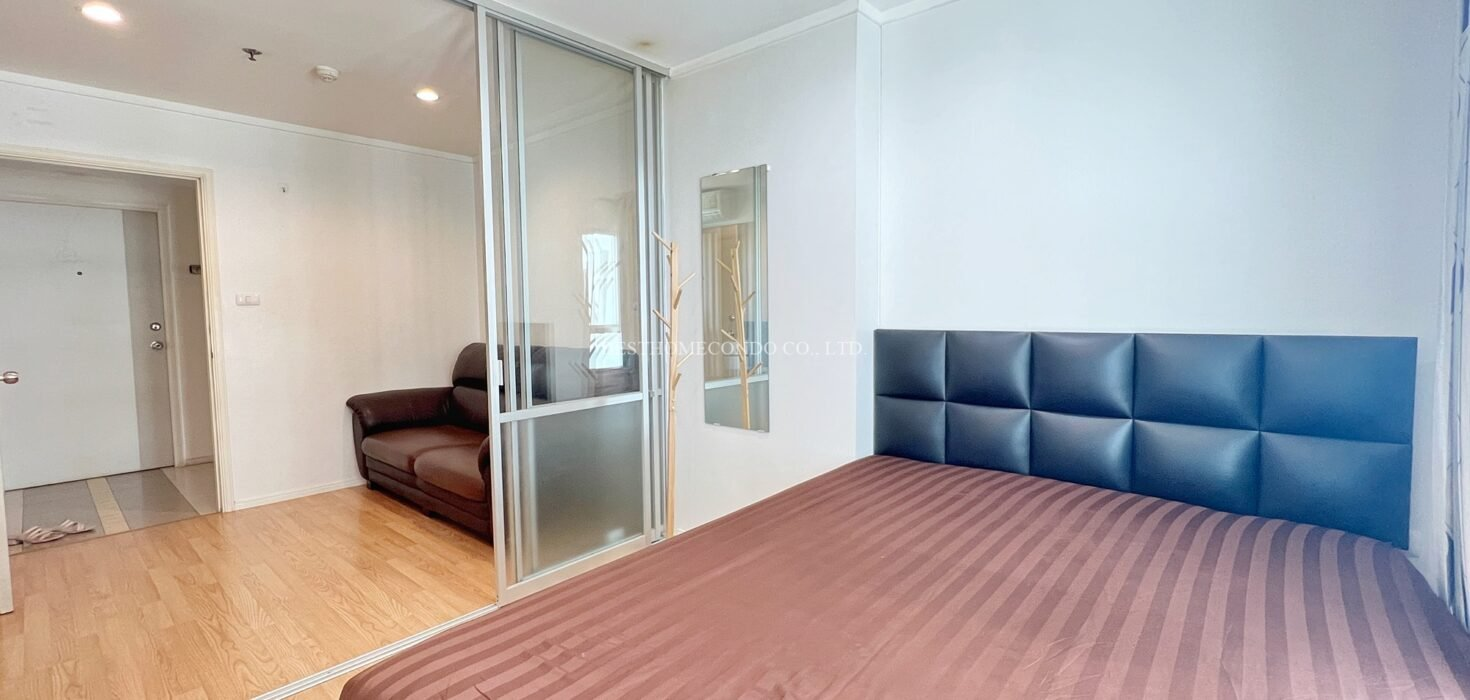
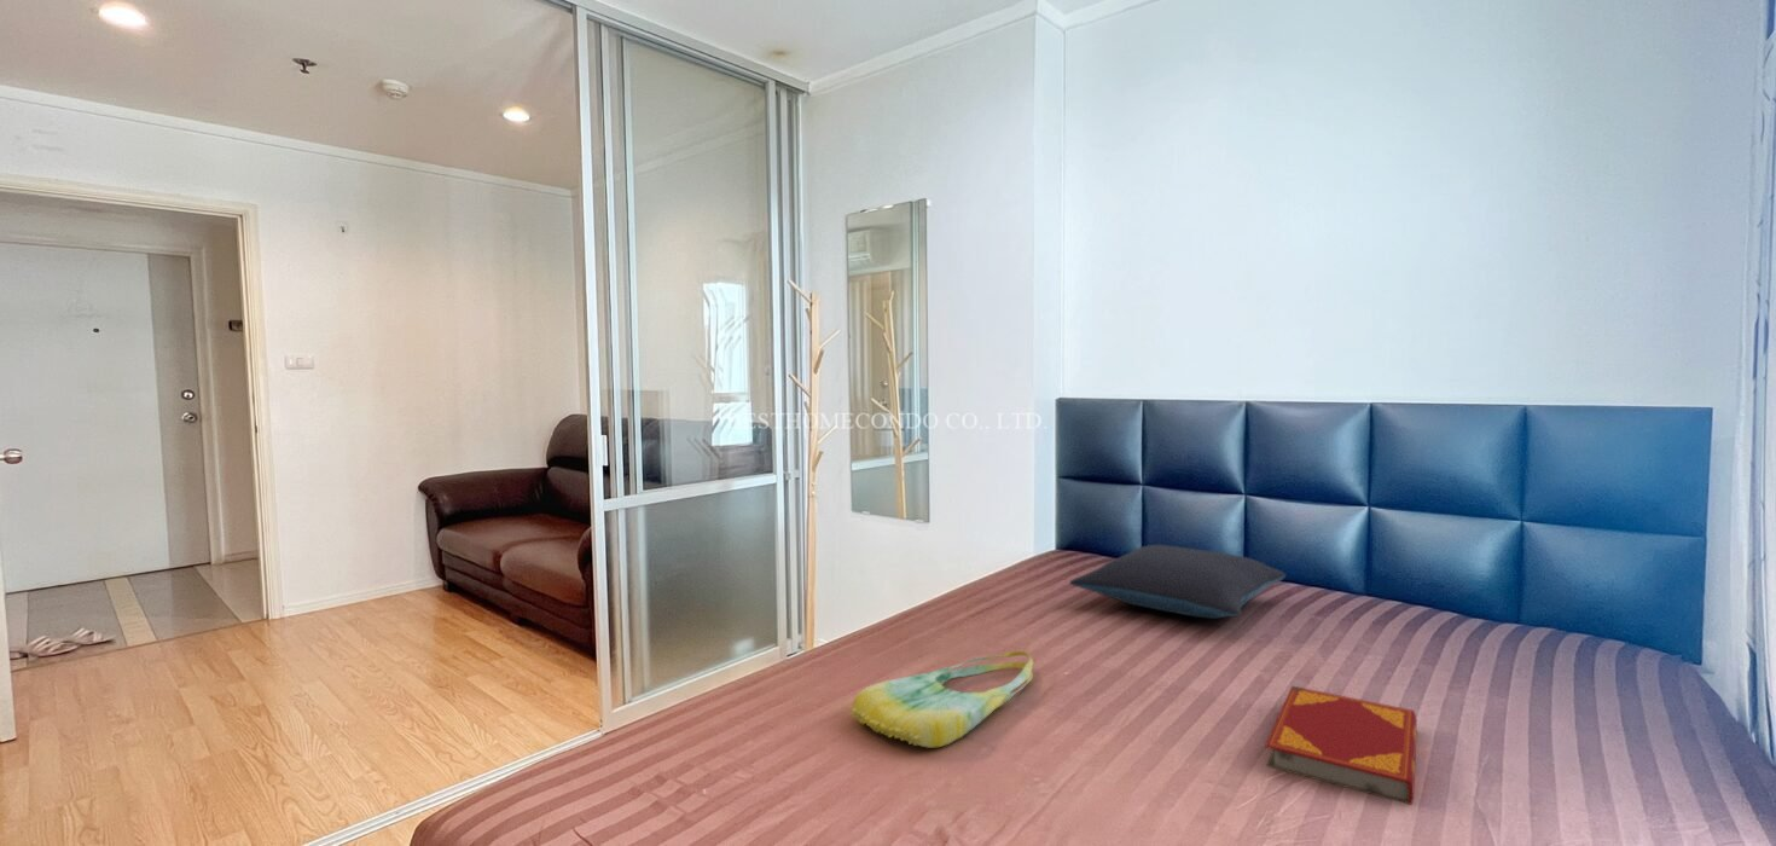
+ hardback book [1264,685,1418,806]
+ pillow [1068,544,1287,619]
+ tote bag [846,650,1034,749]
